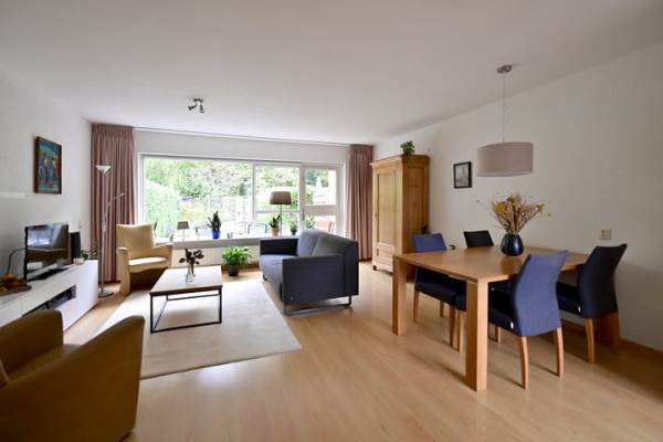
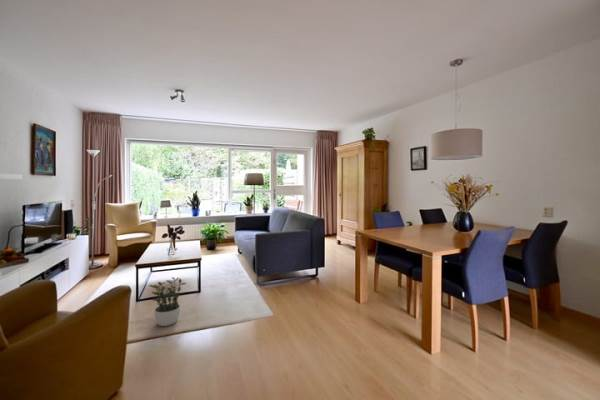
+ potted plant [148,276,188,327]
